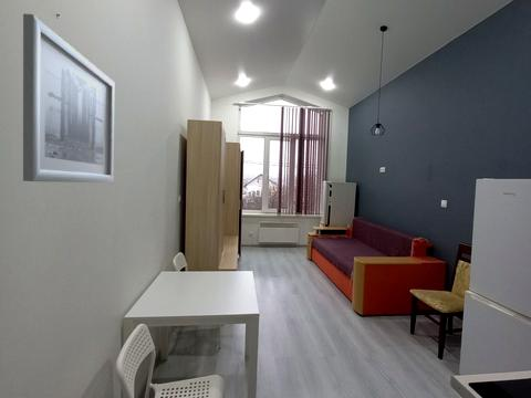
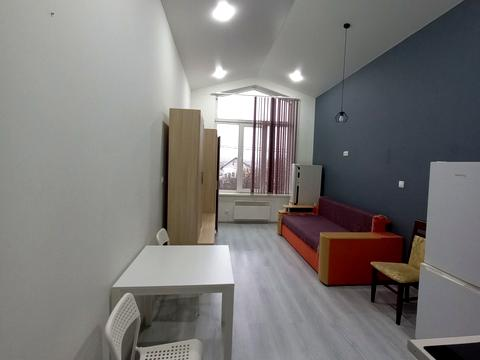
- wall art [22,12,115,184]
